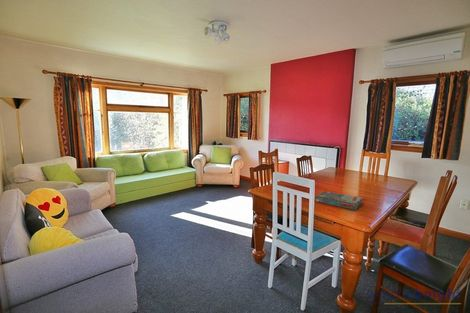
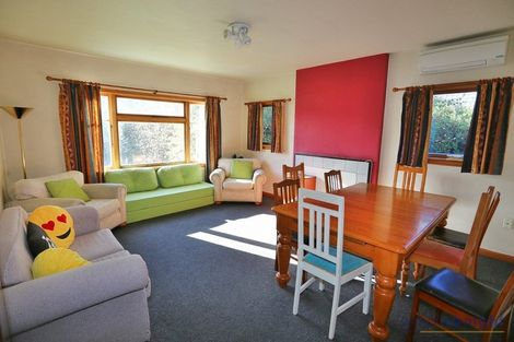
- board game [314,190,364,211]
